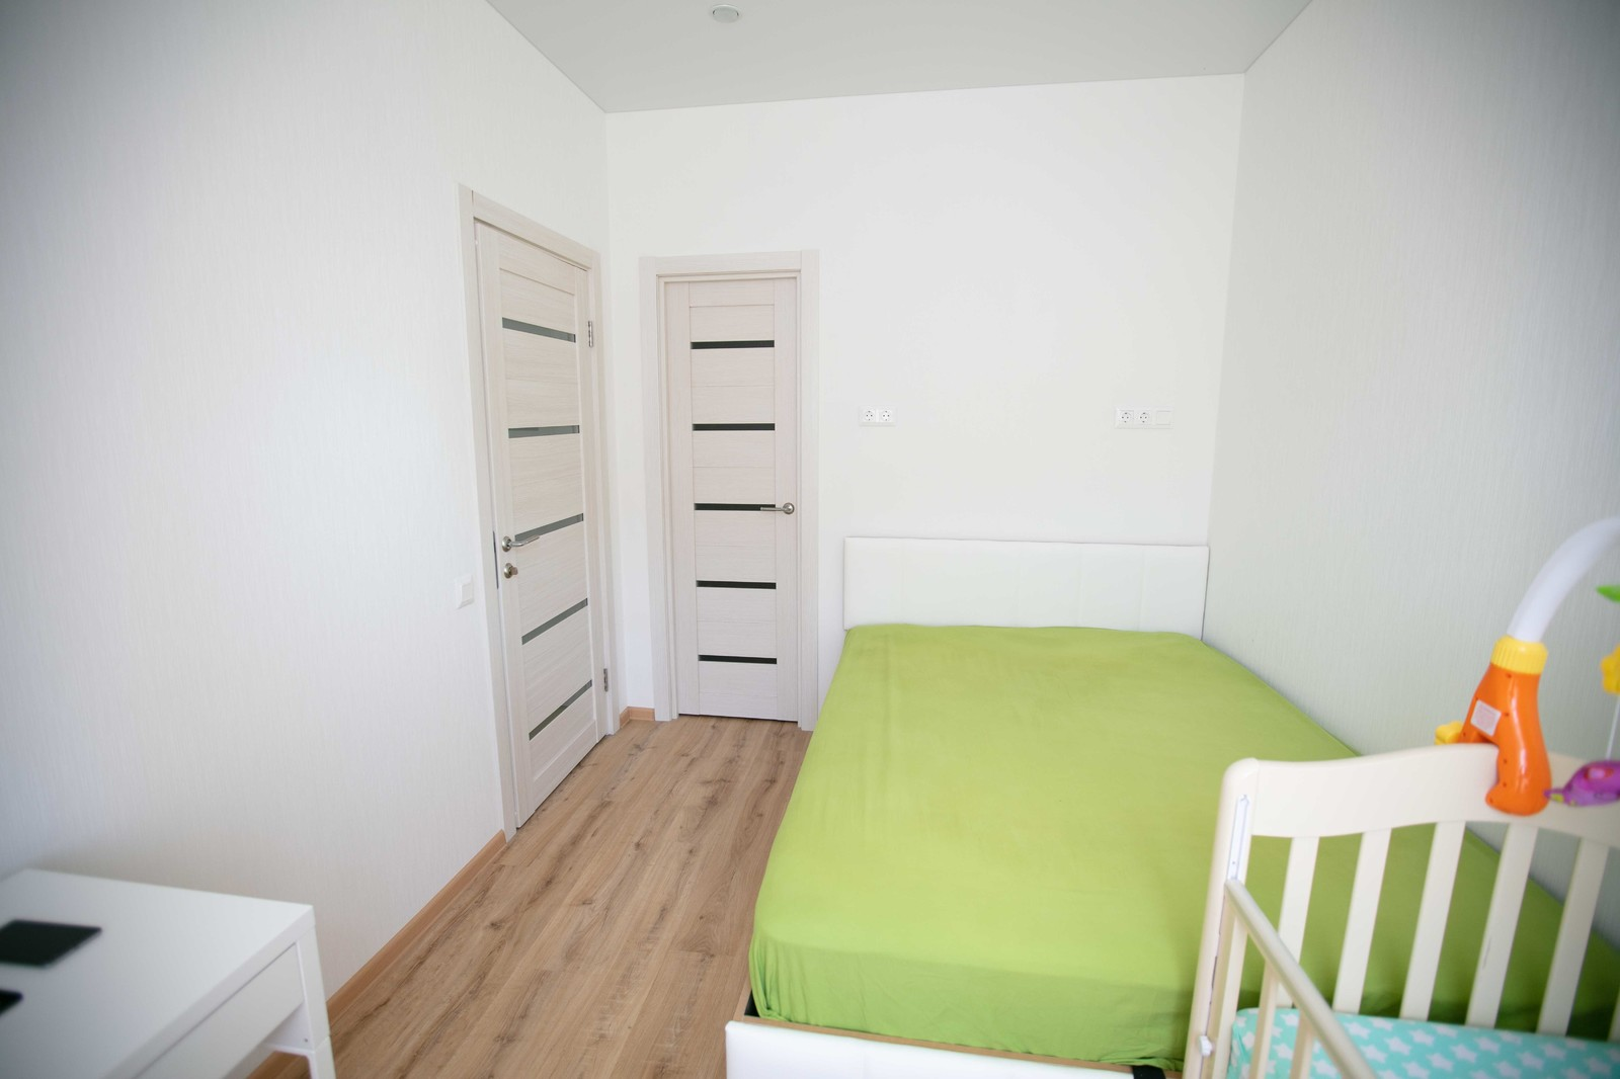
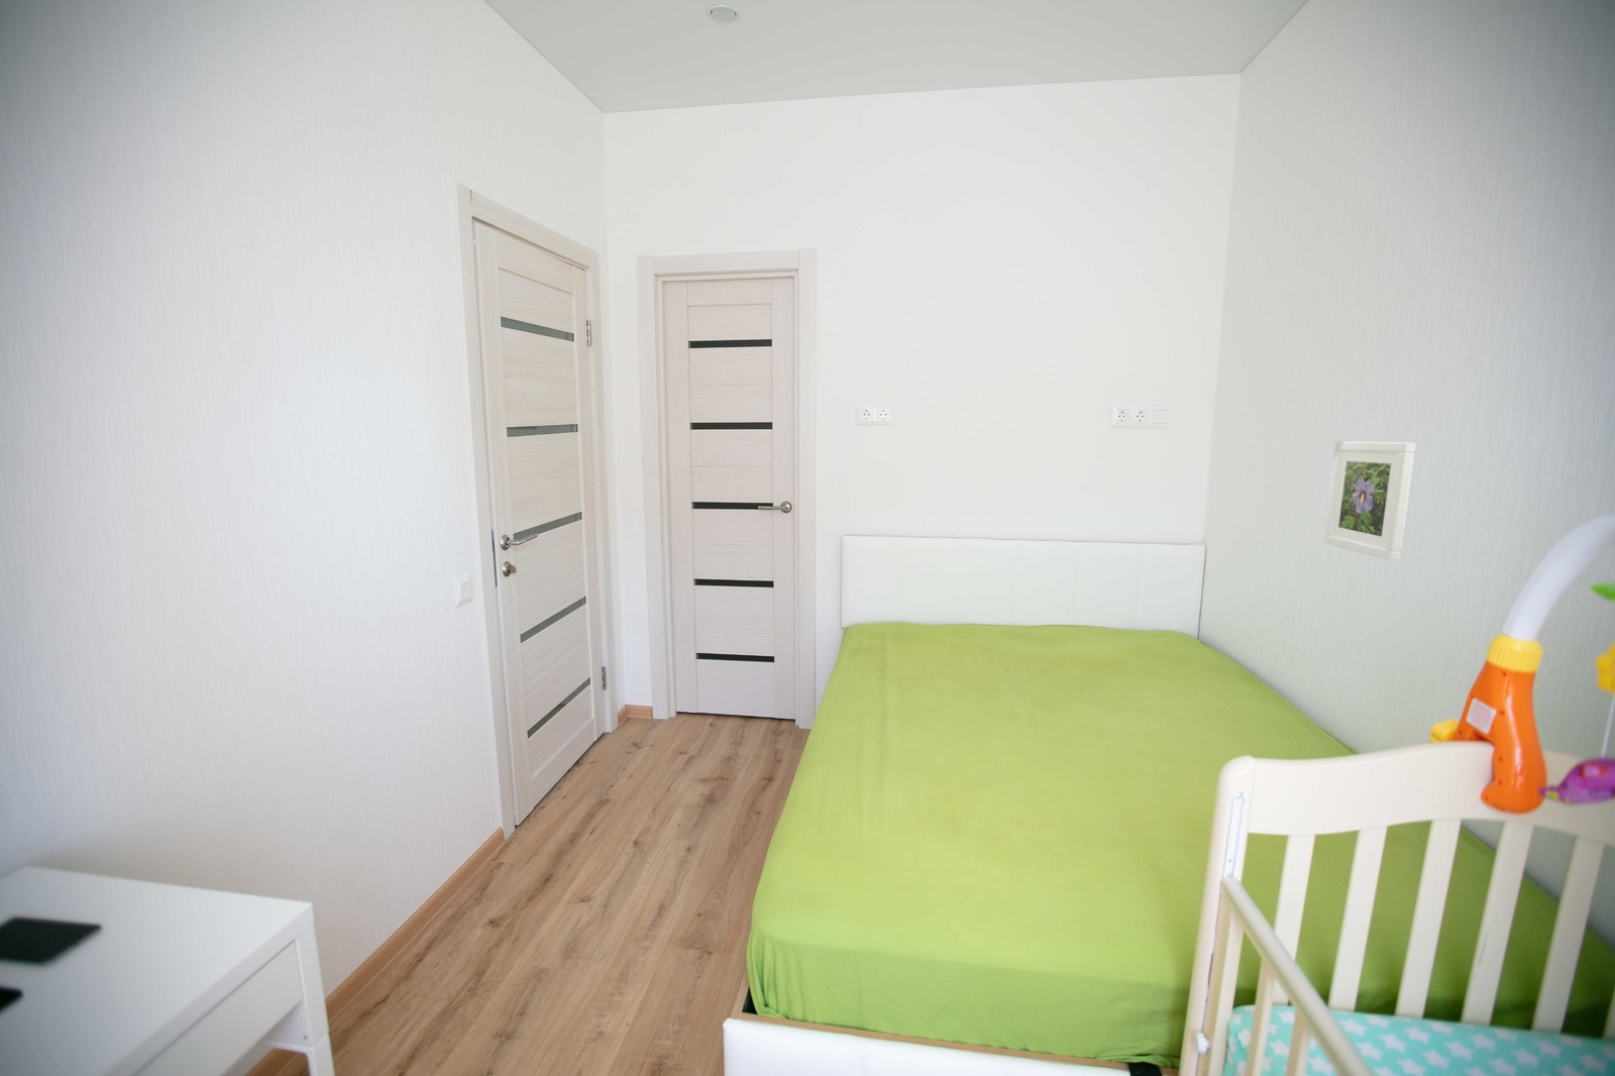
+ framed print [1323,440,1417,561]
